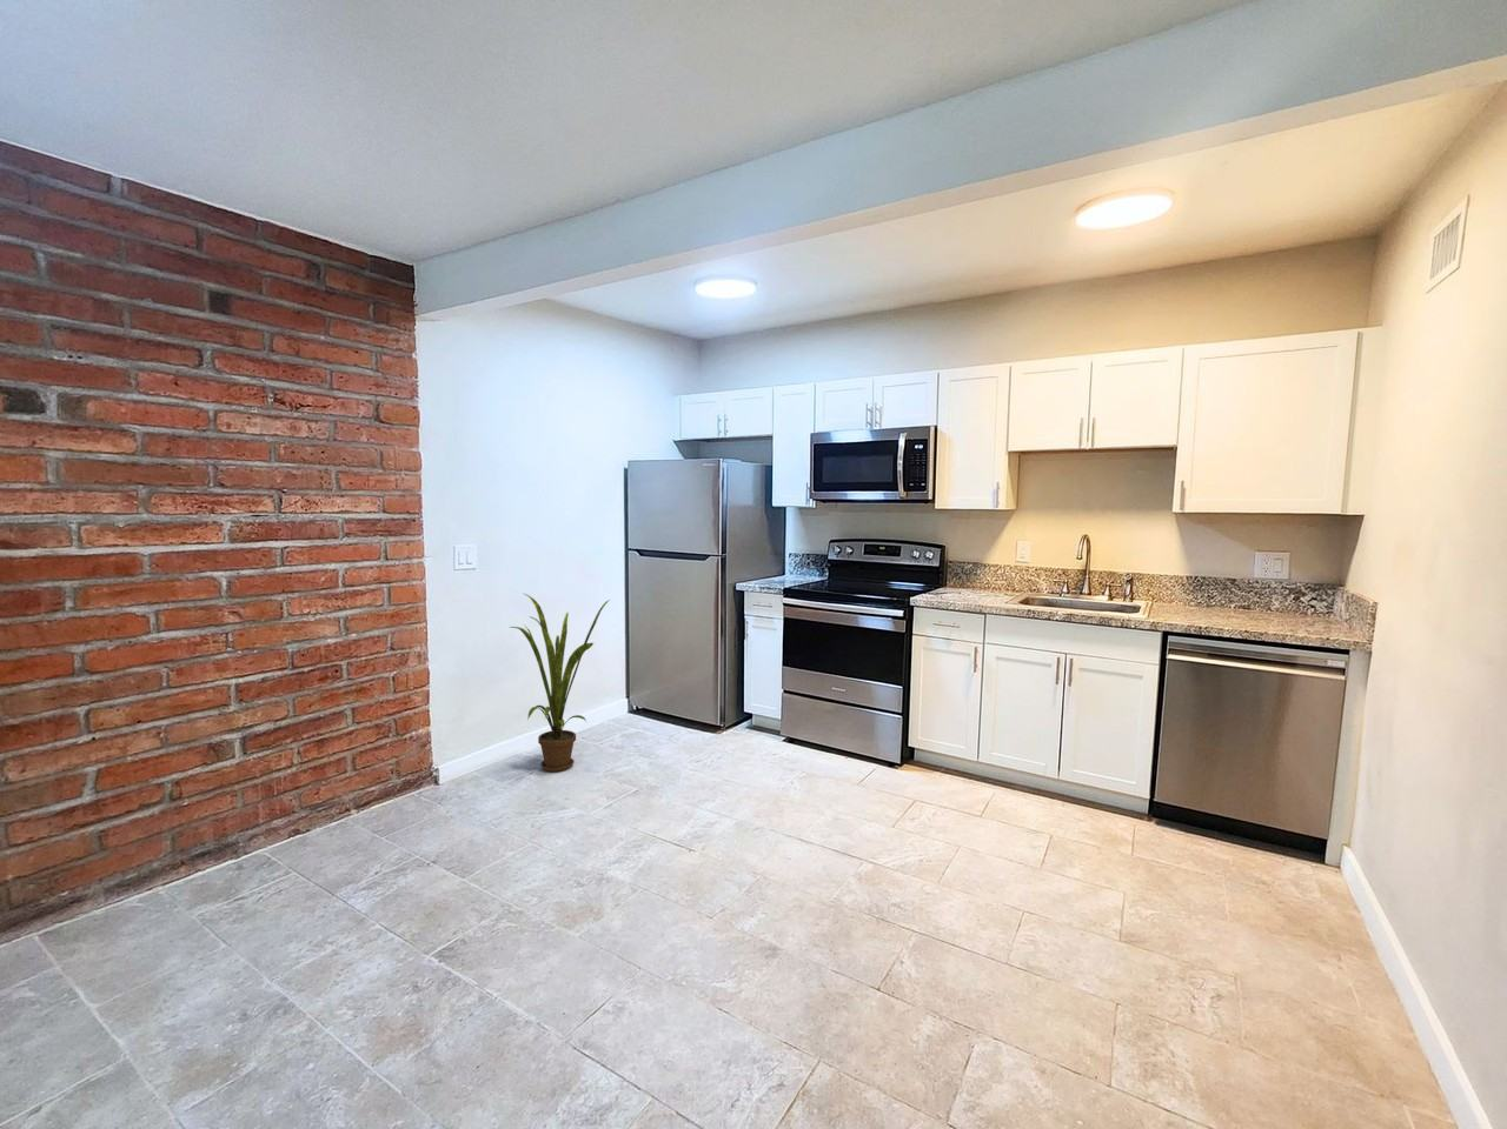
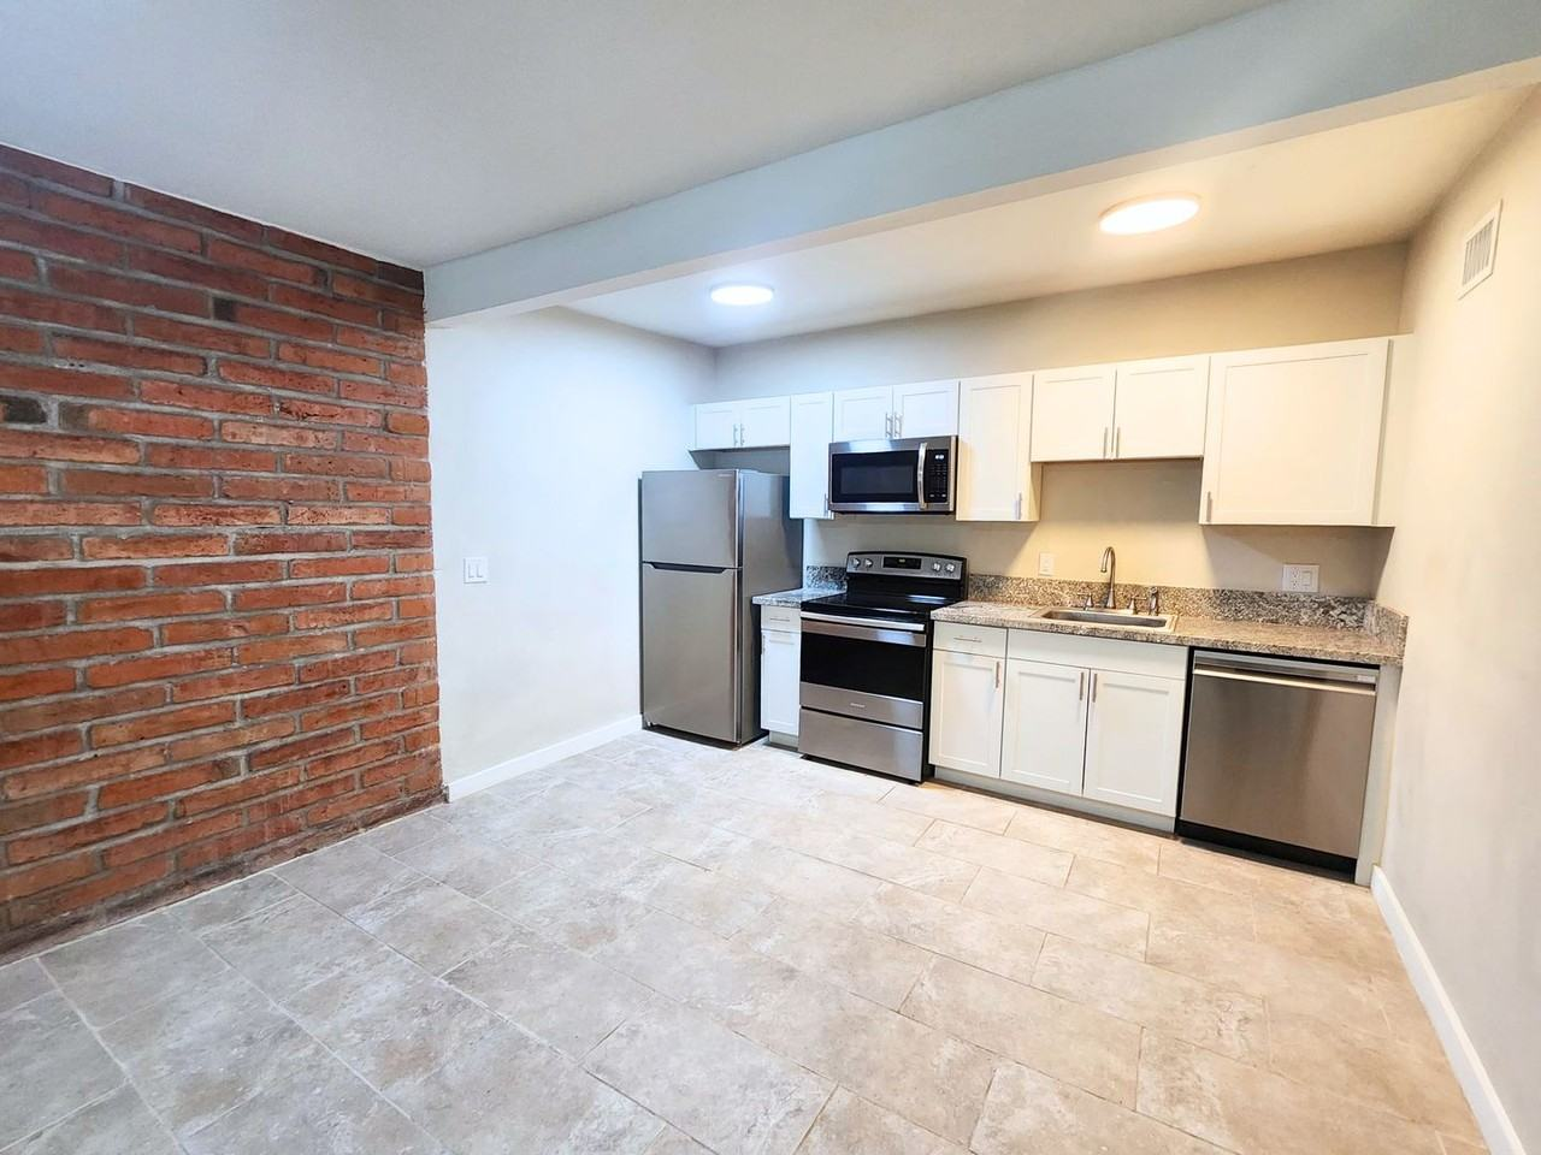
- house plant [510,593,611,773]
